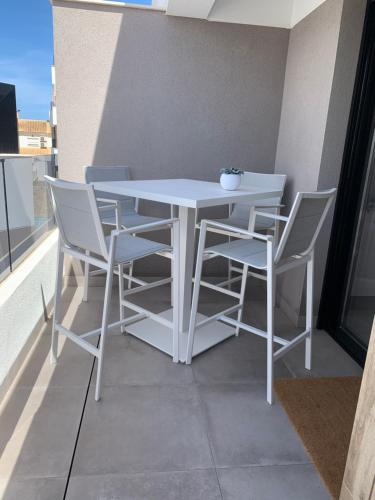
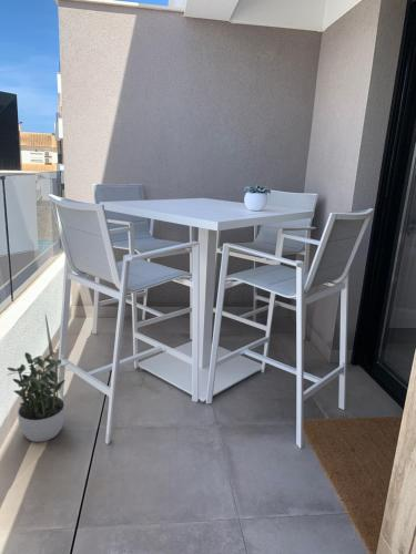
+ potted plant [7,351,70,443]
